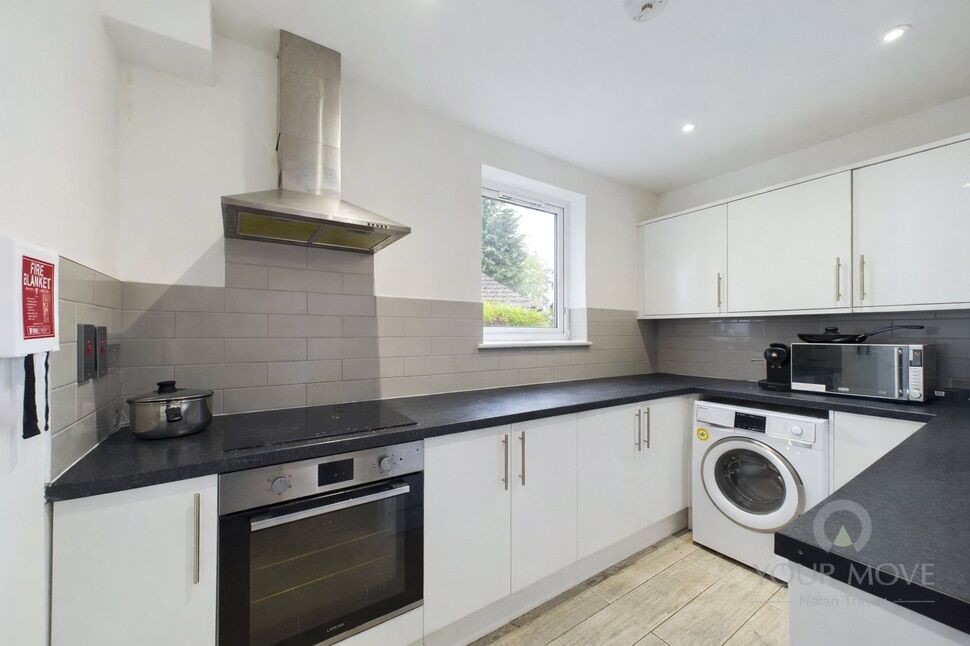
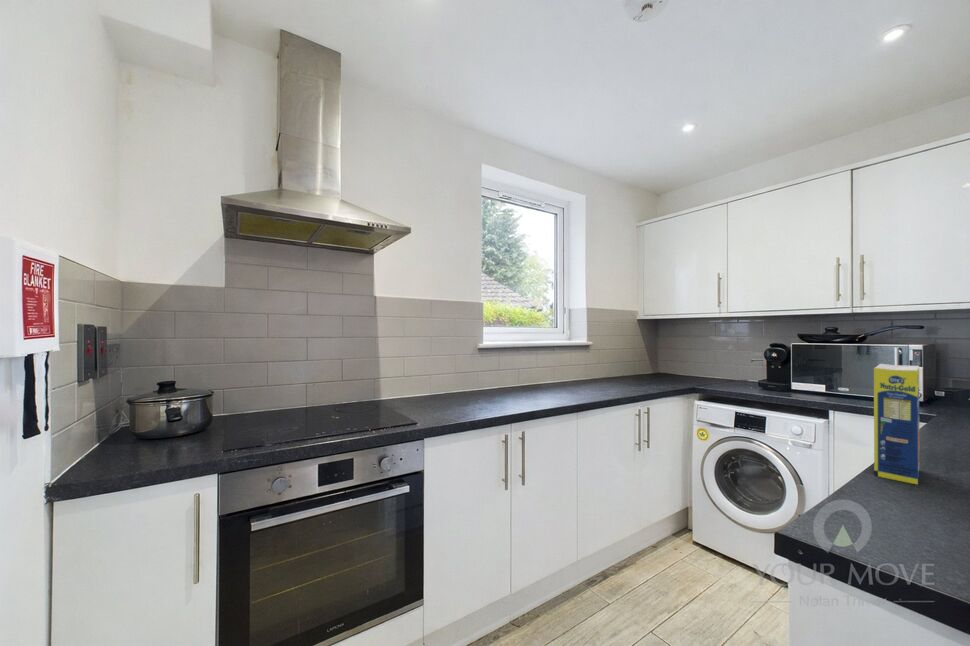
+ legume [873,363,921,486]
